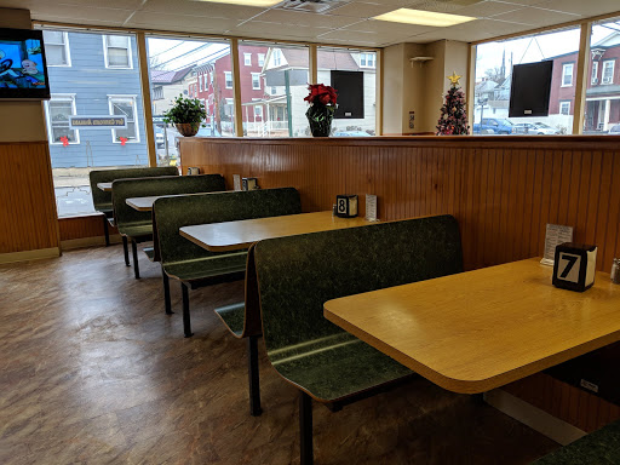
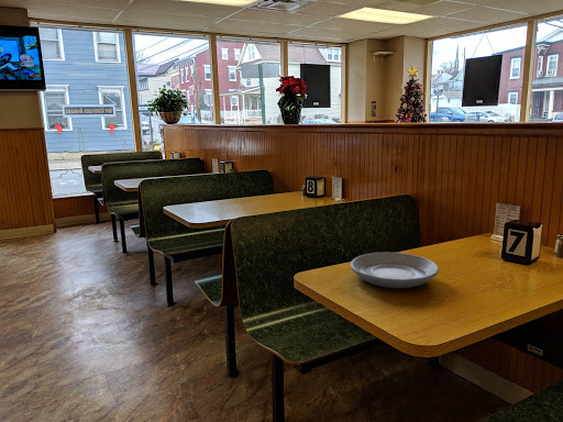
+ plate [350,252,440,289]
